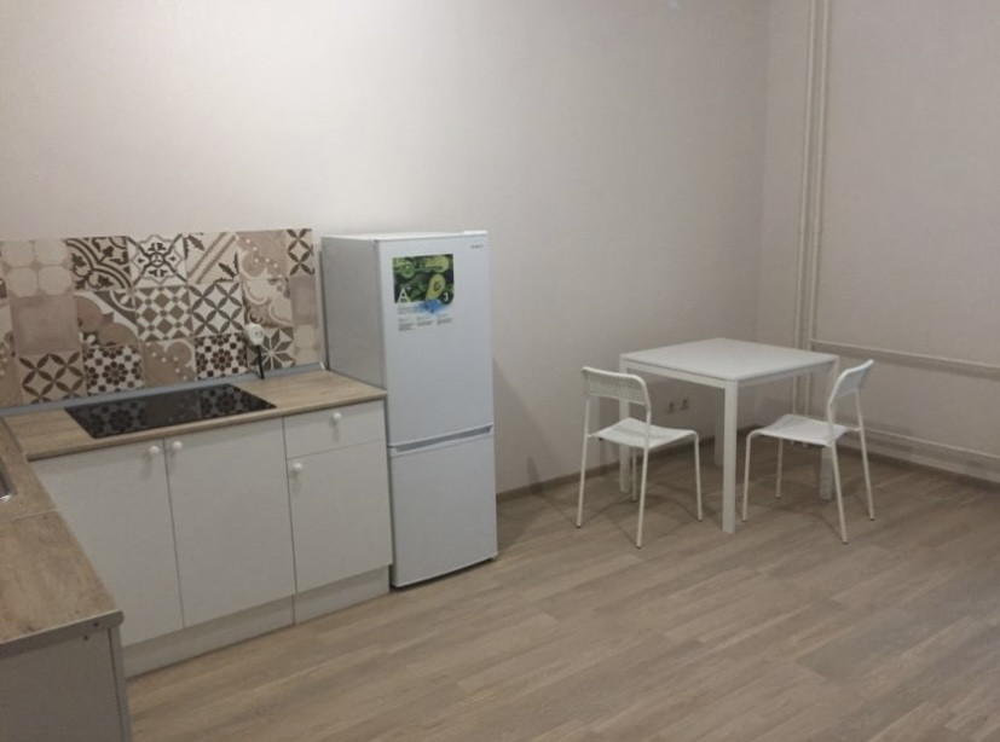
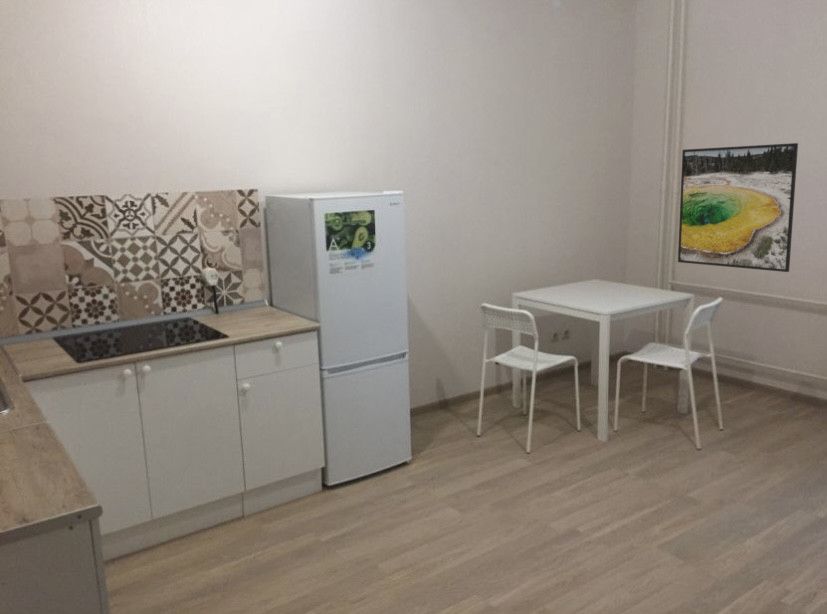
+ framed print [677,142,799,273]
